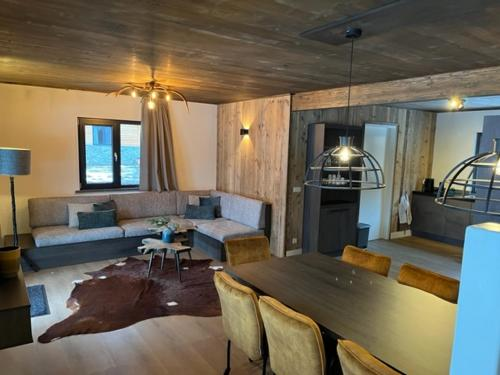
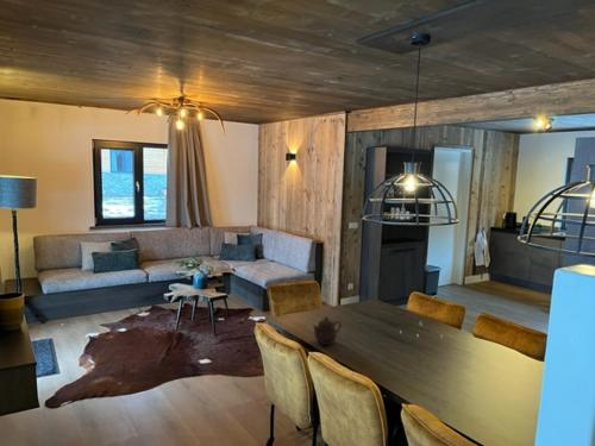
+ teapot [312,315,343,346]
